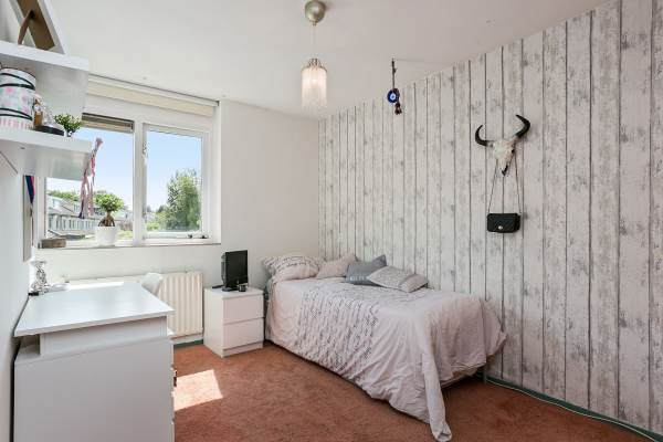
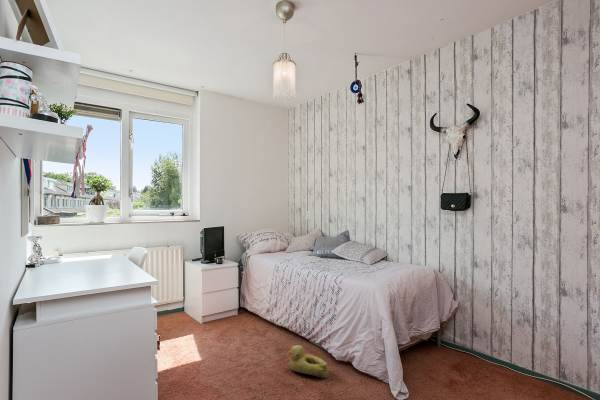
+ rubber duck [287,344,330,379]
